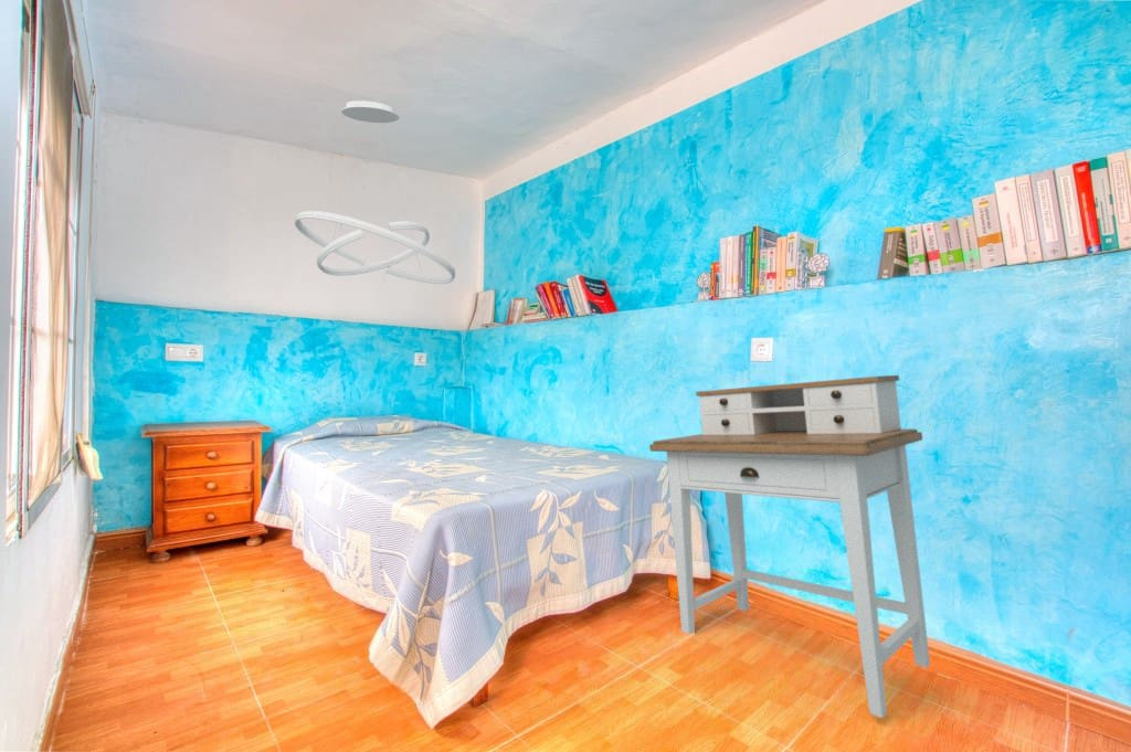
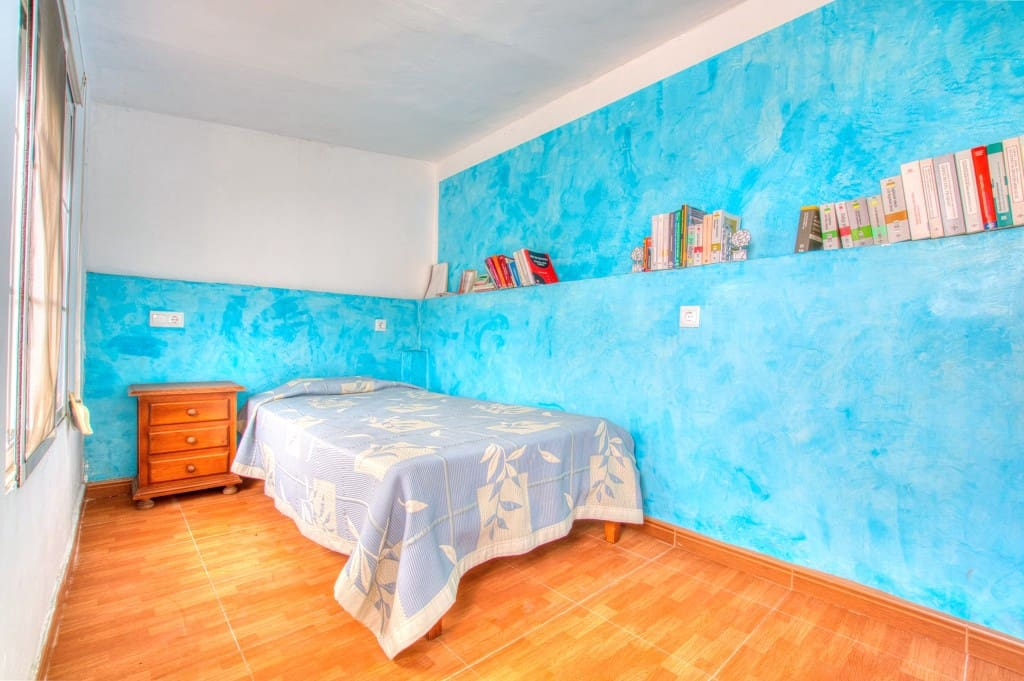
- desk [648,374,931,719]
- ceiling light fixture [294,99,456,285]
